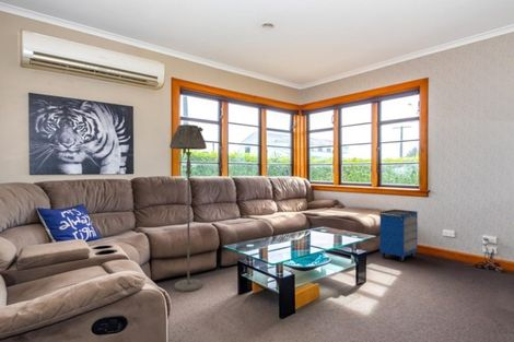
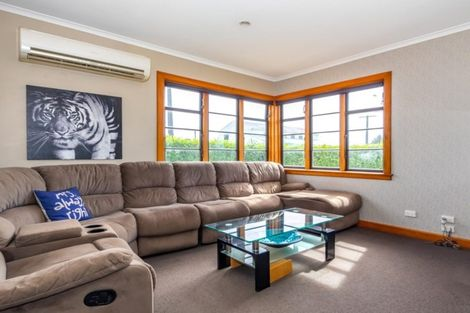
- floor lamp [168,123,208,293]
- cabinet [377,209,419,263]
